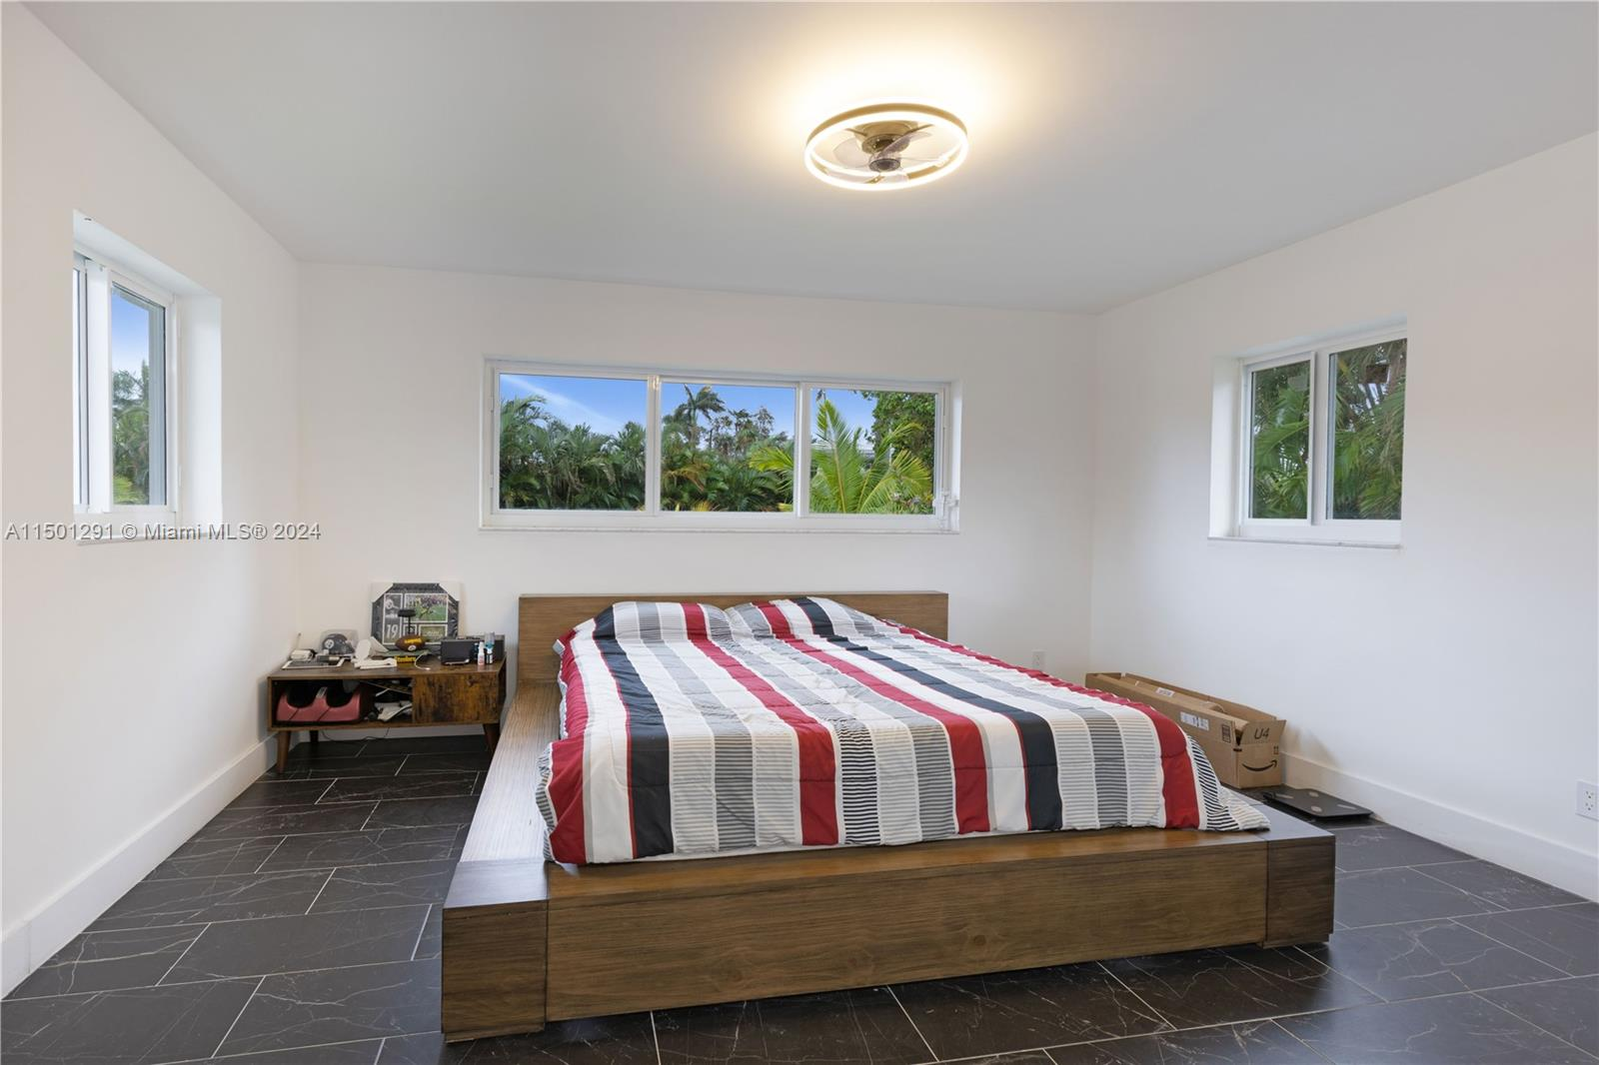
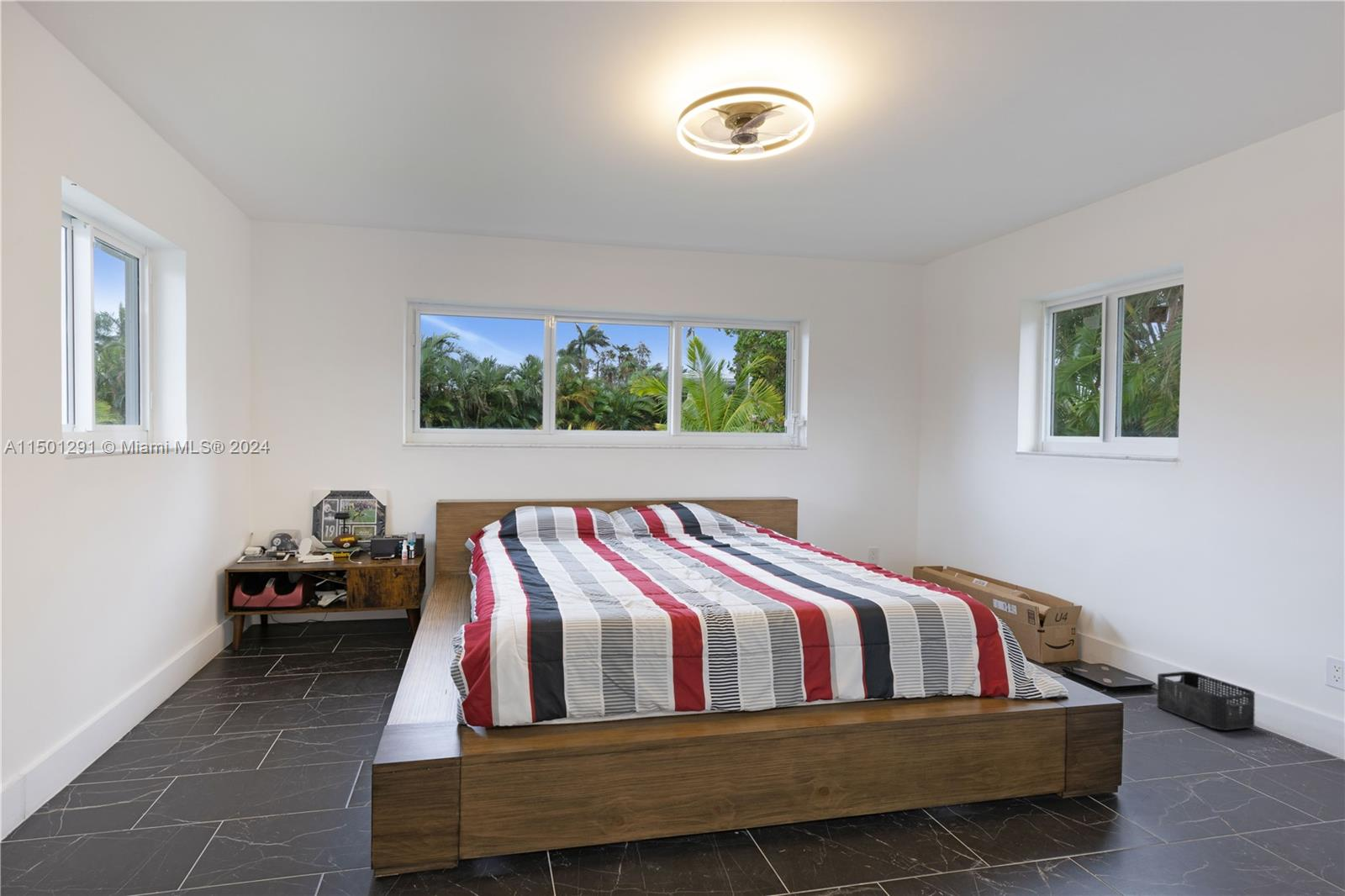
+ storage bin [1156,671,1256,731]
